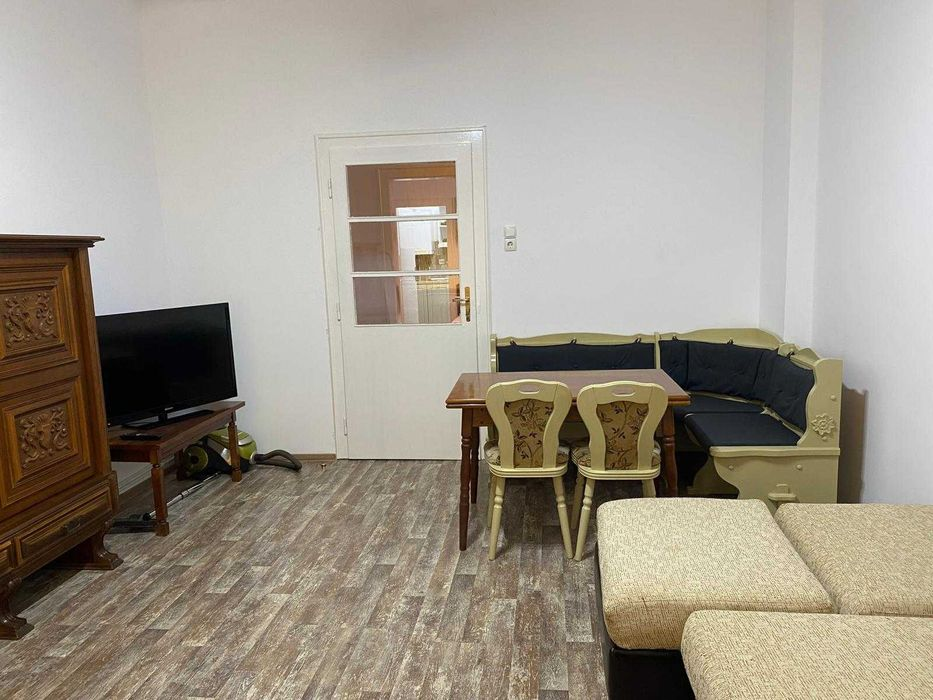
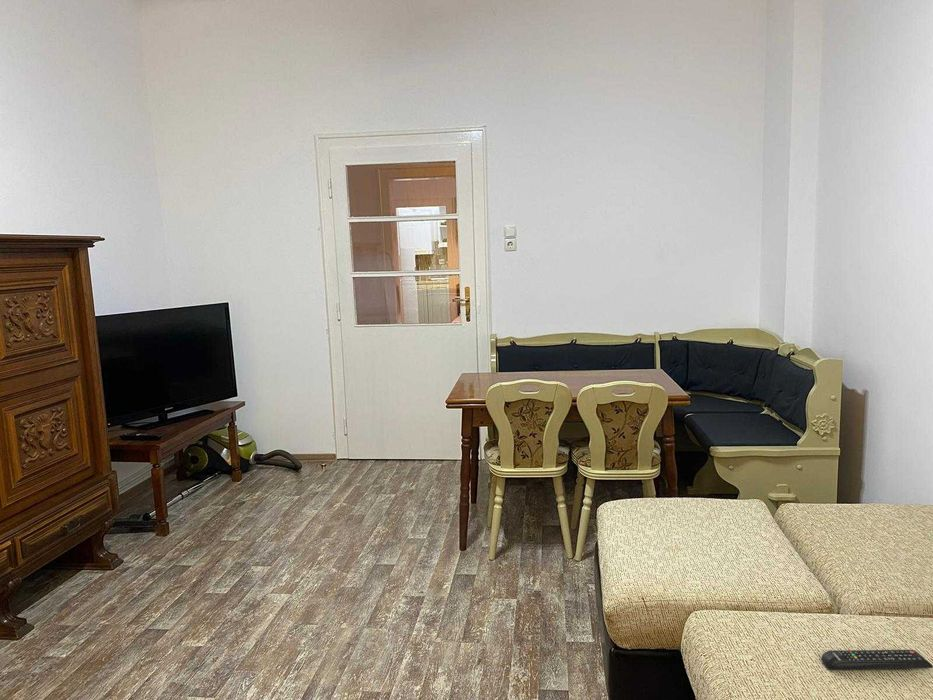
+ remote control [821,649,933,670]
